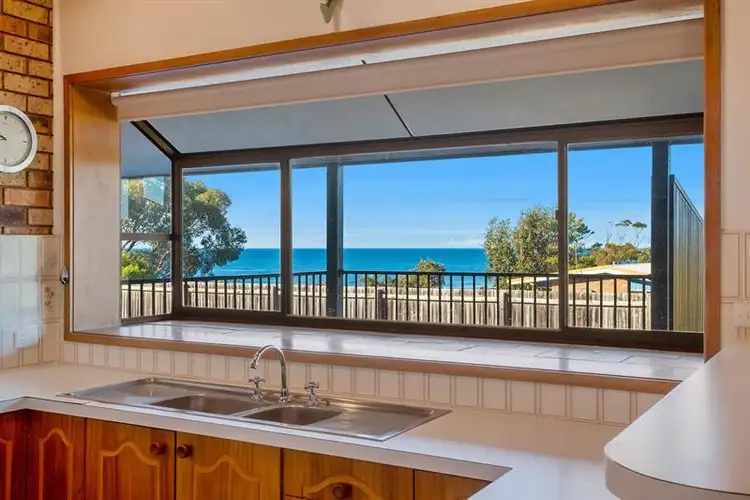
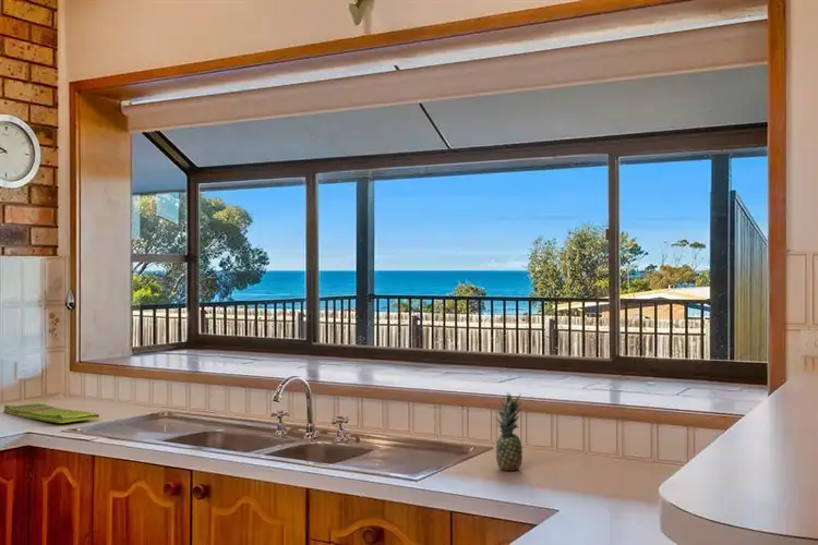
+ dish towel [2,402,100,424]
+ fruit [492,392,525,472]
